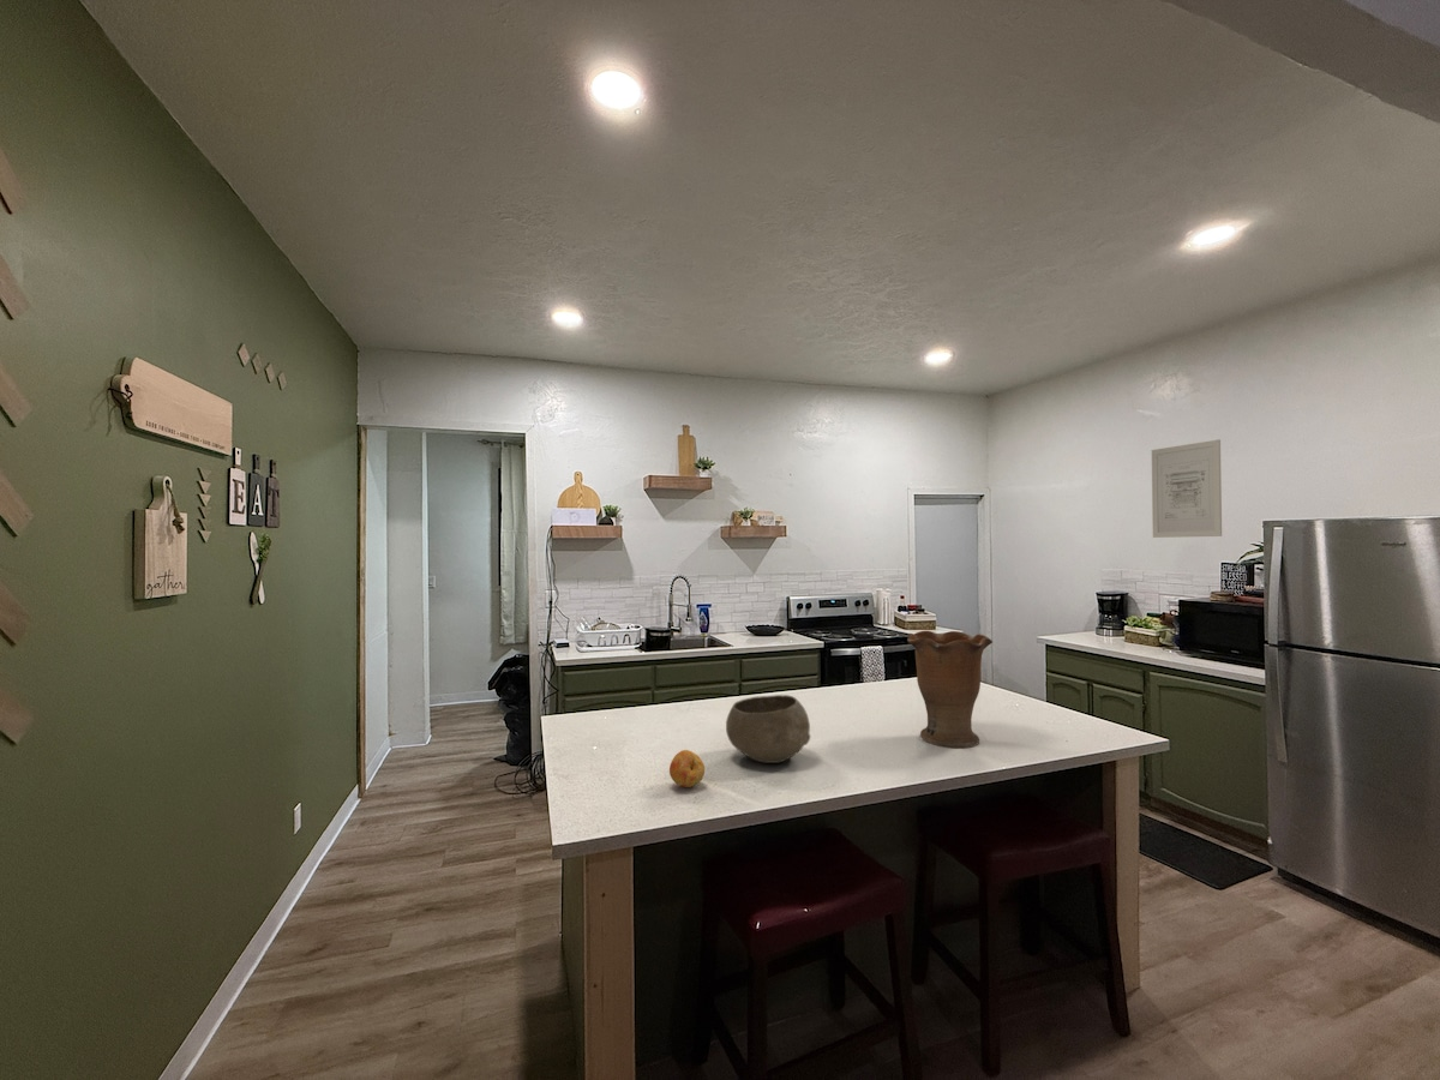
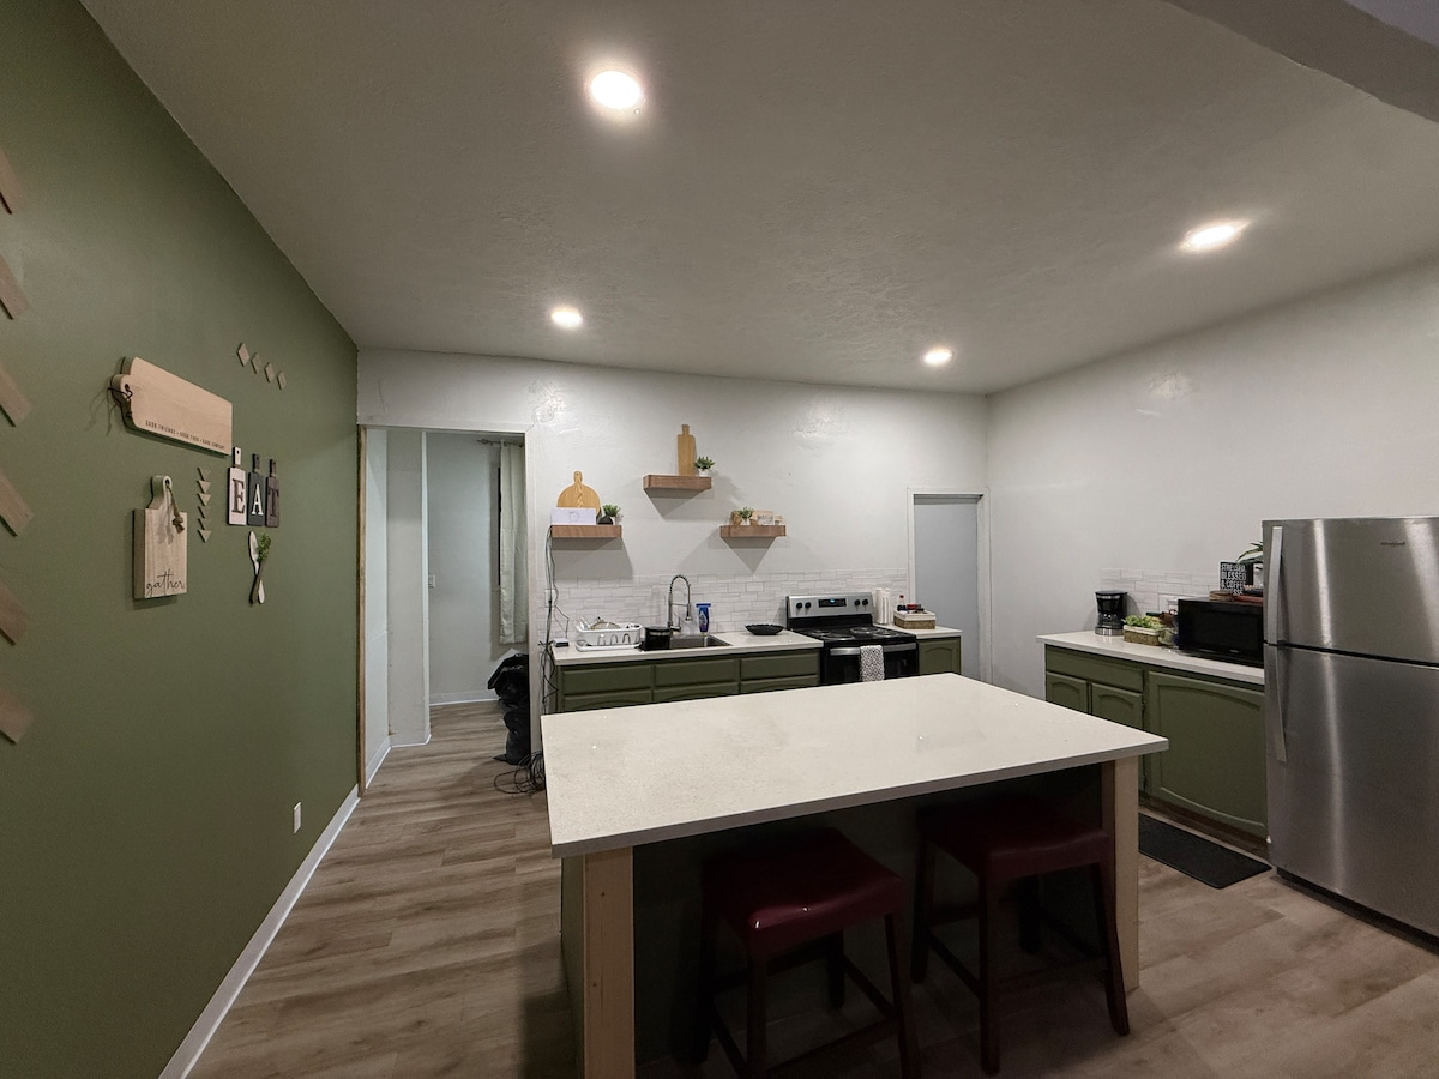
- wall art [1151,438,1223,539]
- fruit [668,749,706,788]
- vase [906,630,994,749]
- bowl [725,694,811,764]
